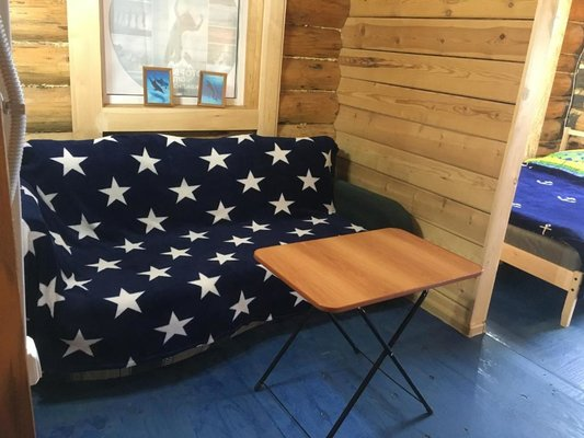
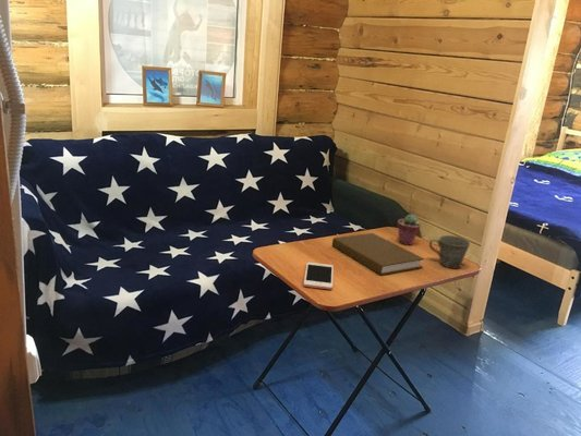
+ book [331,232,425,276]
+ mug [428,234,471,269]
+ potted succulent [396,213,422,246]
+ cell phone [303,262,335,290]
